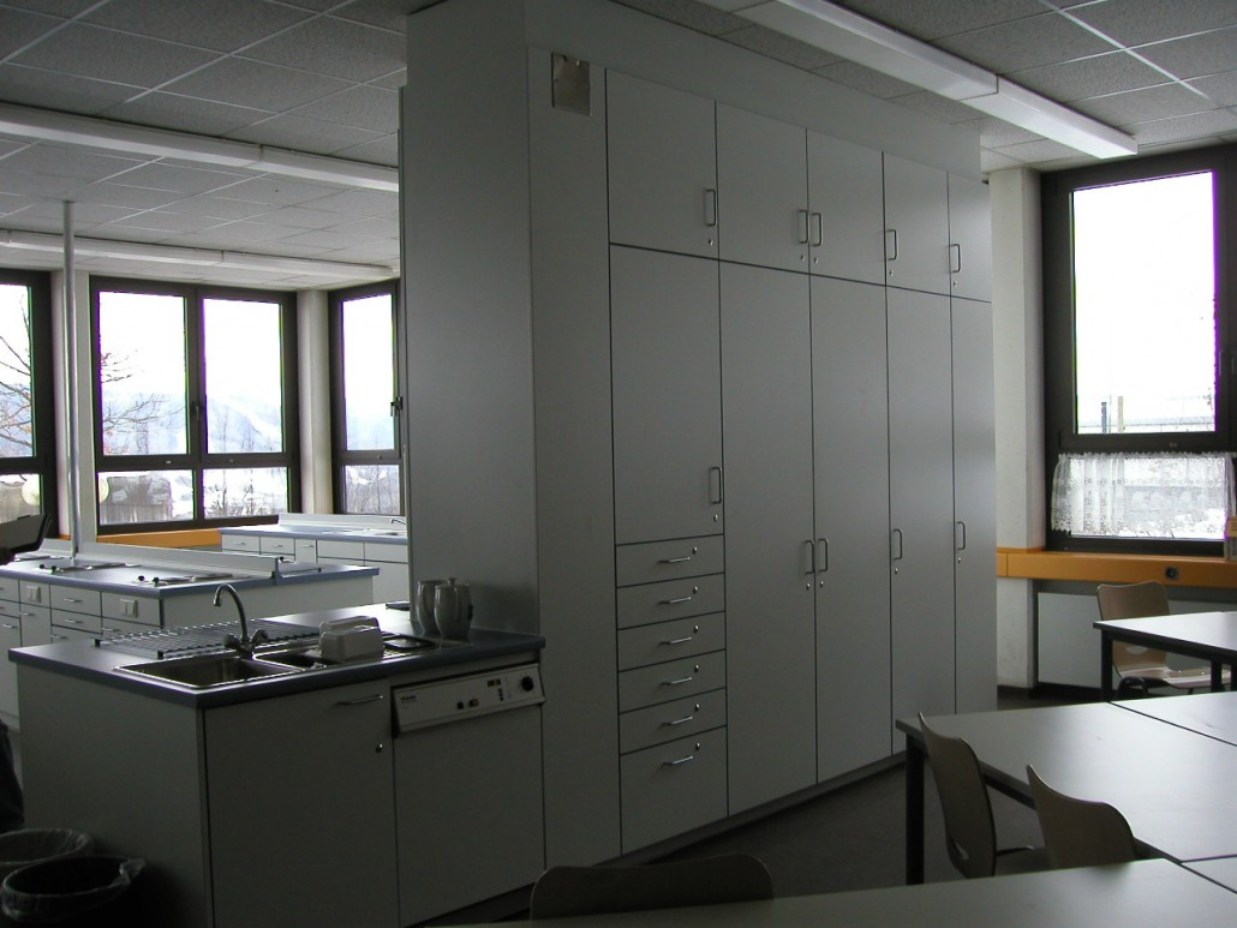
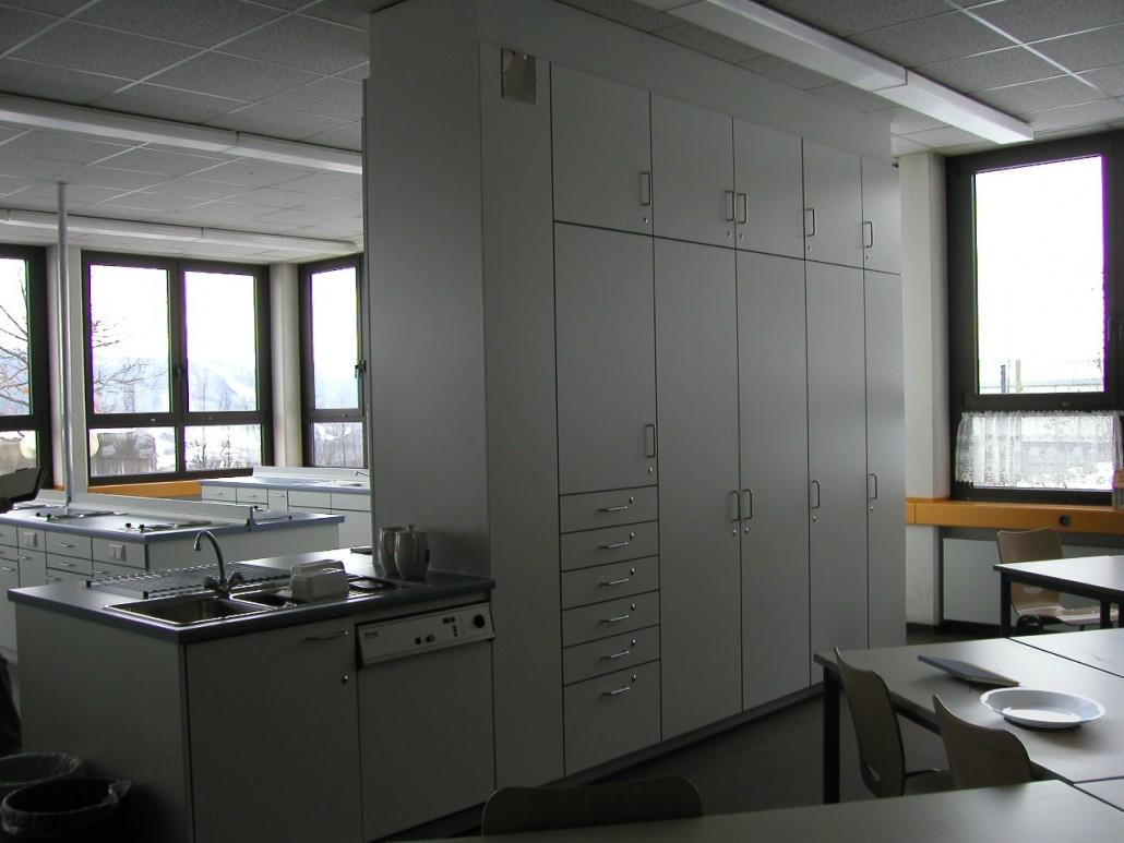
+ notepad [917,654,1021,695]
+ plate [980,687,1107,733]
